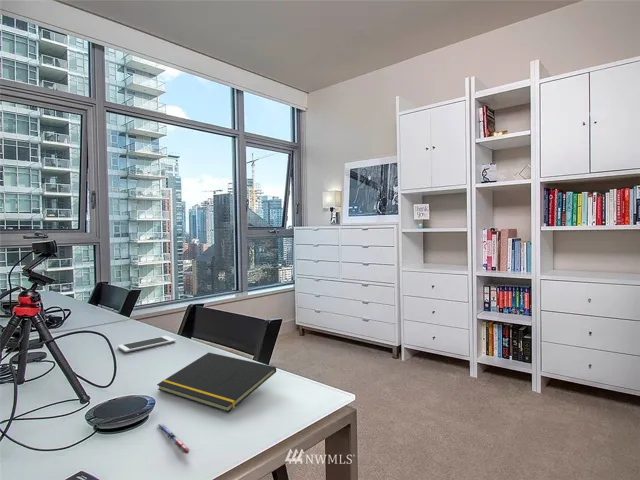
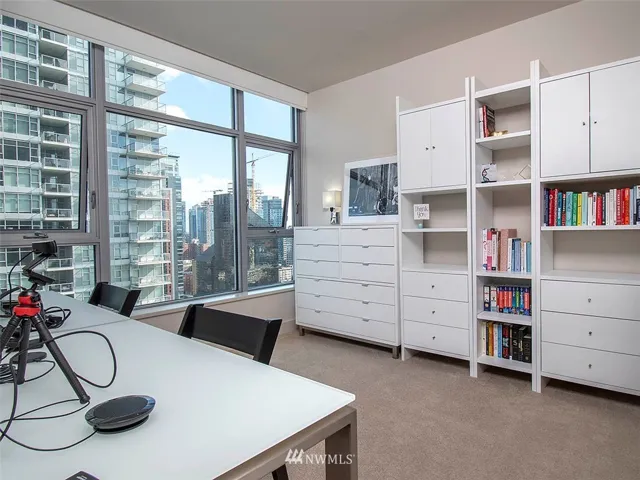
- notepad [156,352,277,413]
- pen [156,422,190,455]
- cell phone [117,335,177,353]
